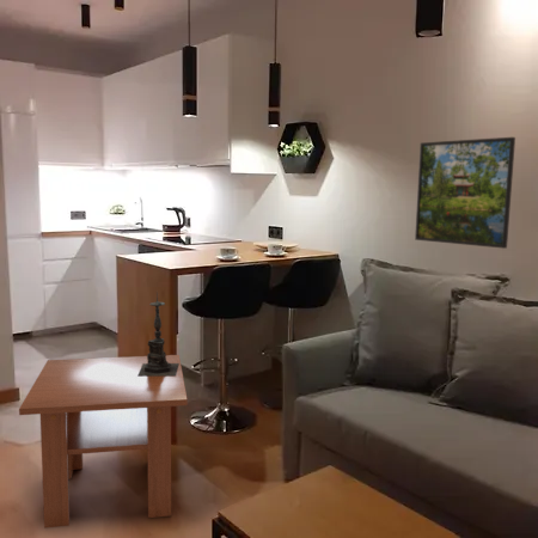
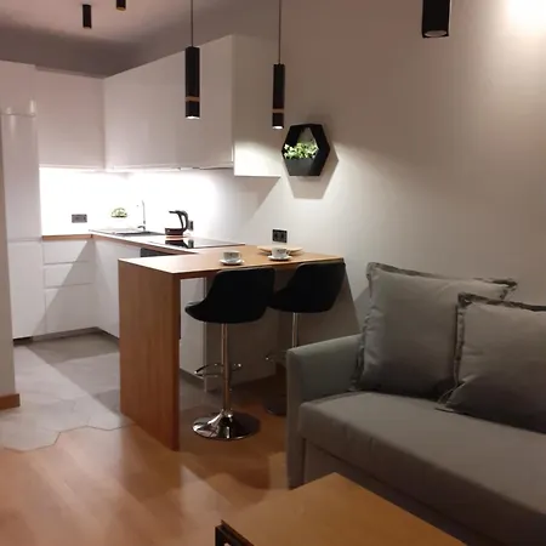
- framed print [414,136,516,250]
- coffee table [18,354,189,530]
- candle holder [137,291,179,377]
